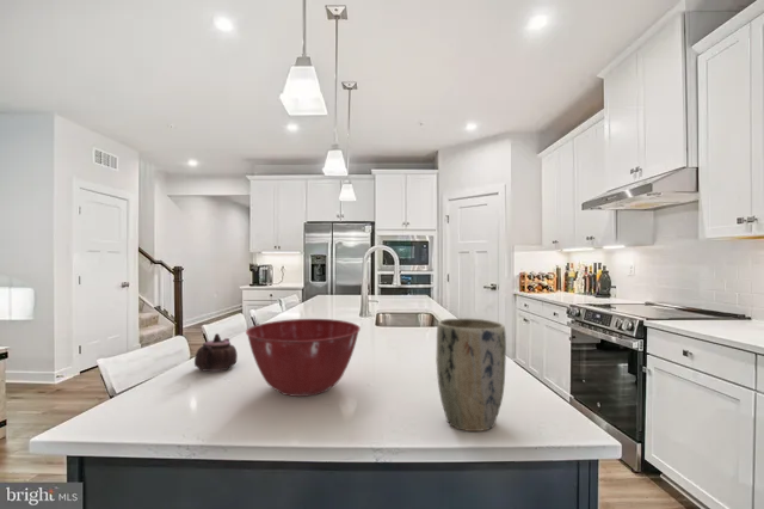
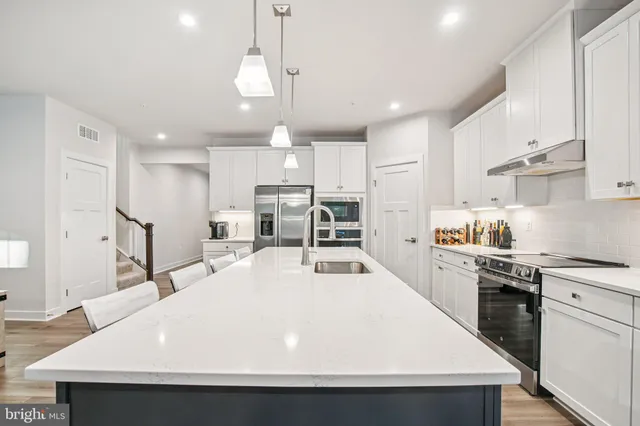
- teapot [193,332,239,373]
- plant pot [435,318,507,433]
- mixing bowl [245,318,362,398]
